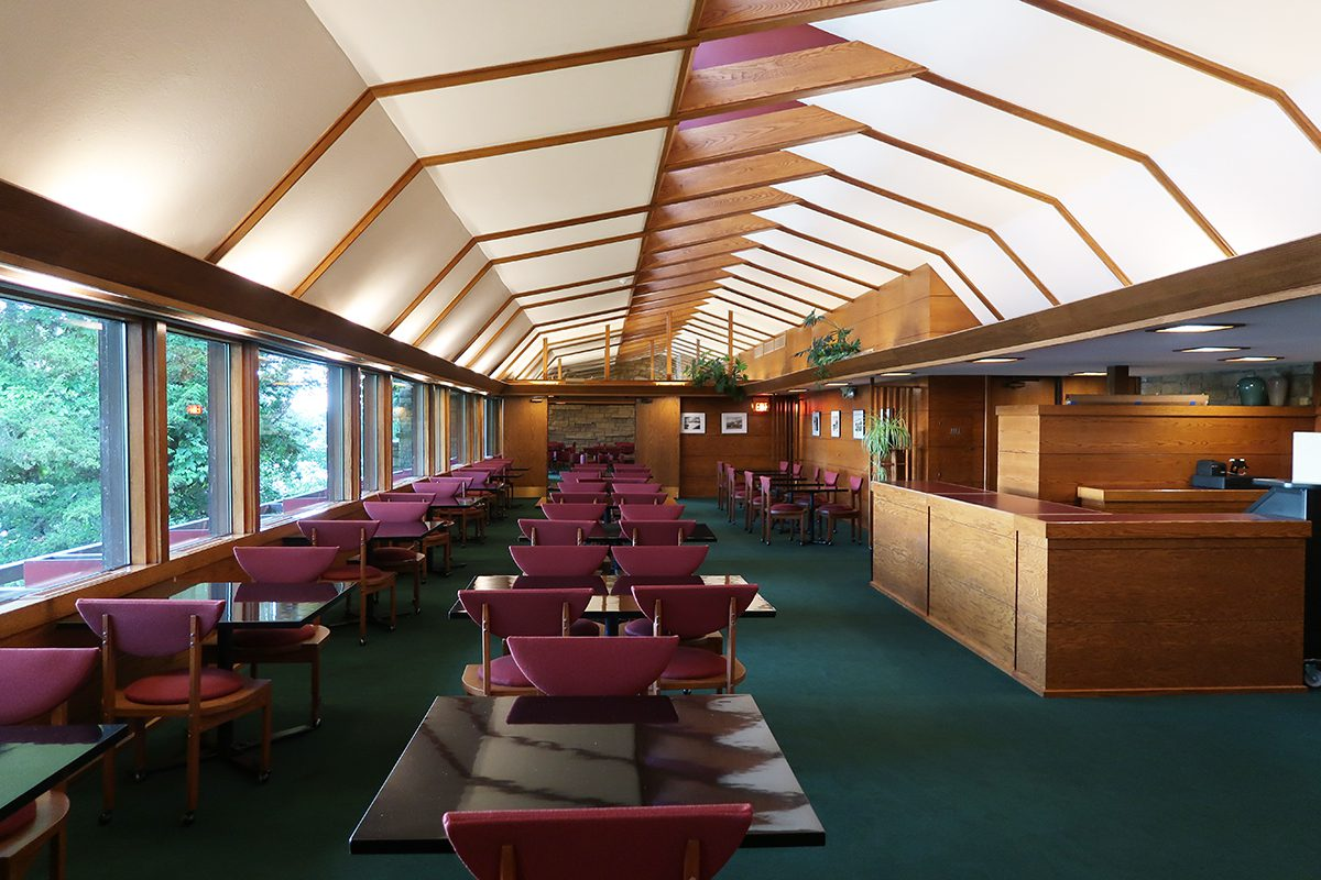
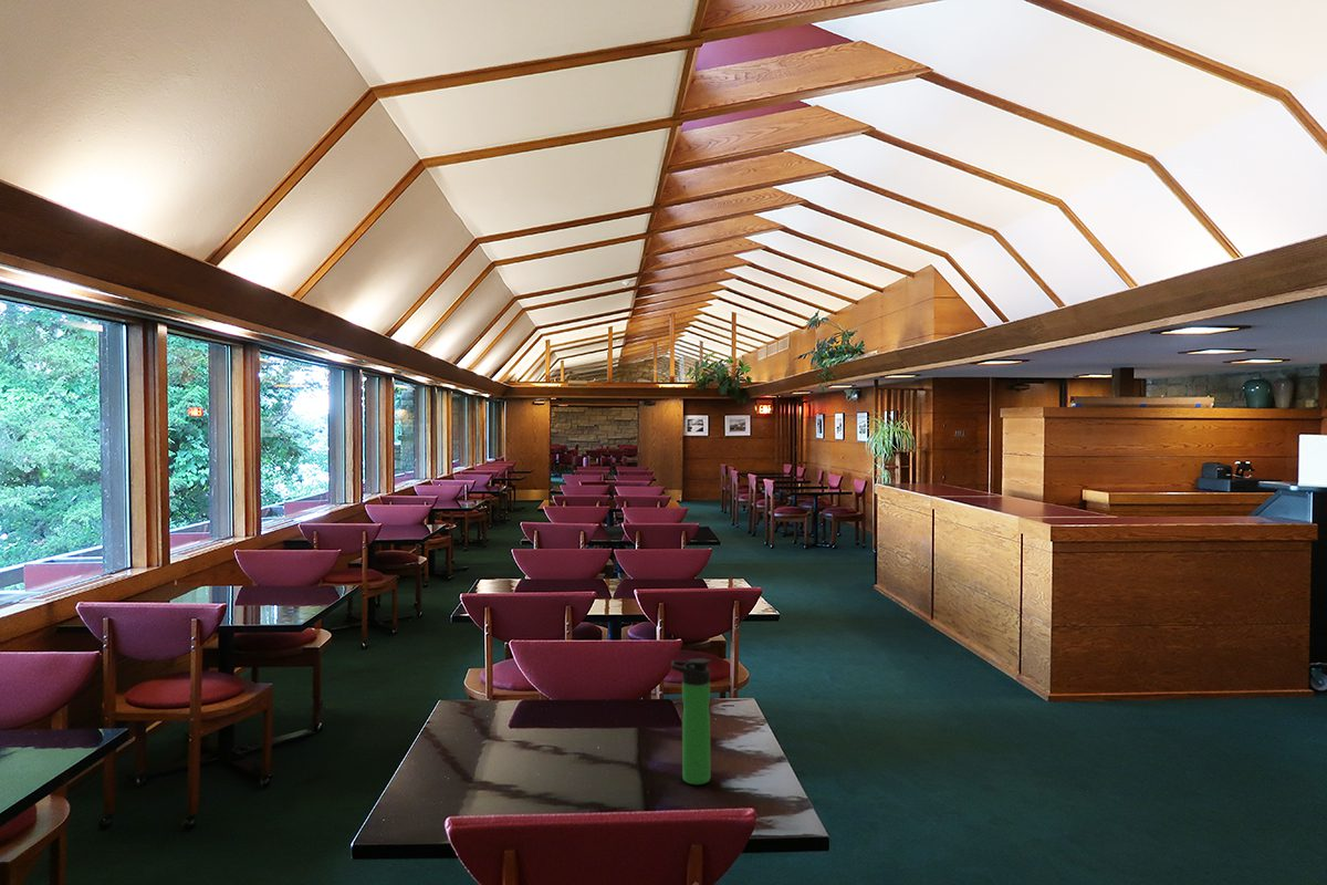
+ bottle [670,657,712,785]
